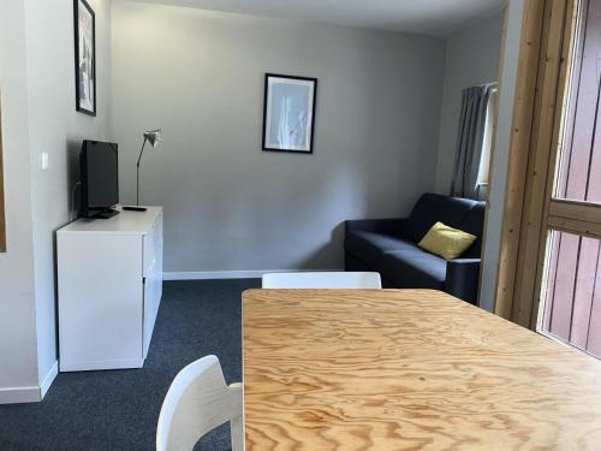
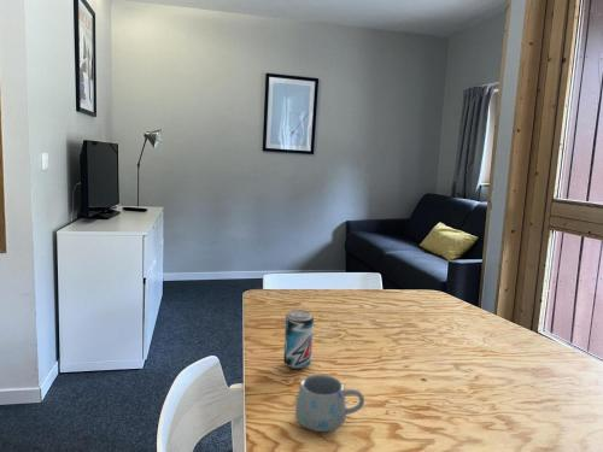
+ beer can [282,309,315,370]
+ mug [294,374,365,433]
